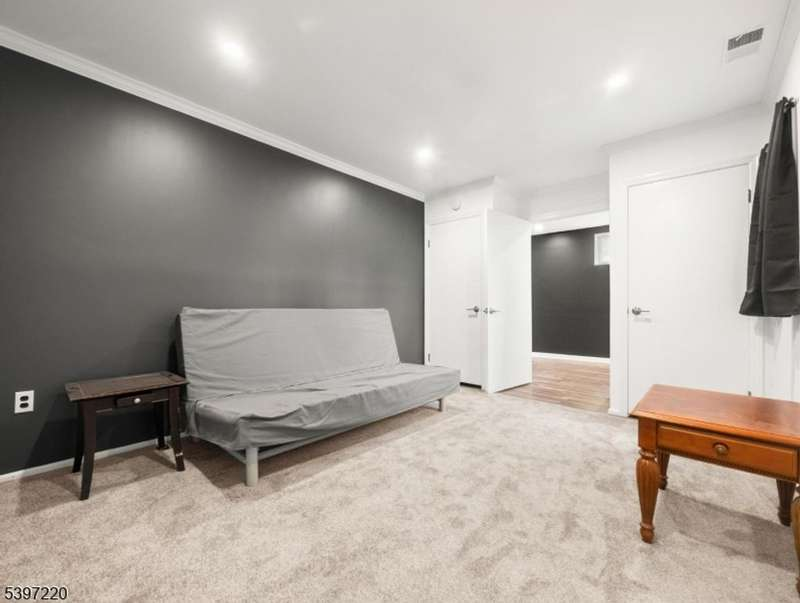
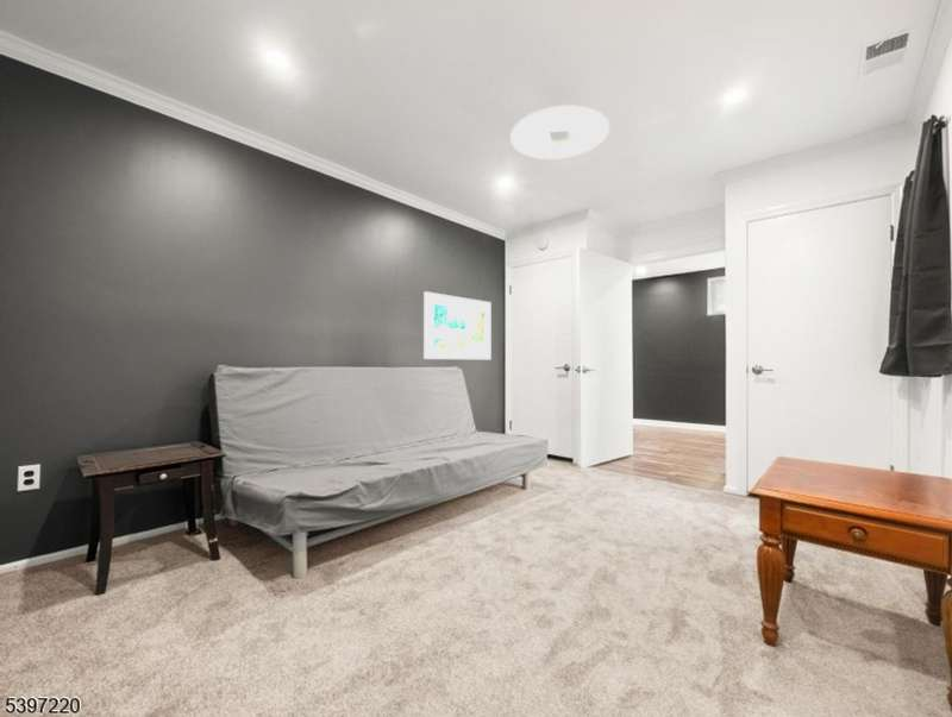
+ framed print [422,290,493,360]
+ ceiling light [509,105,610,161]
